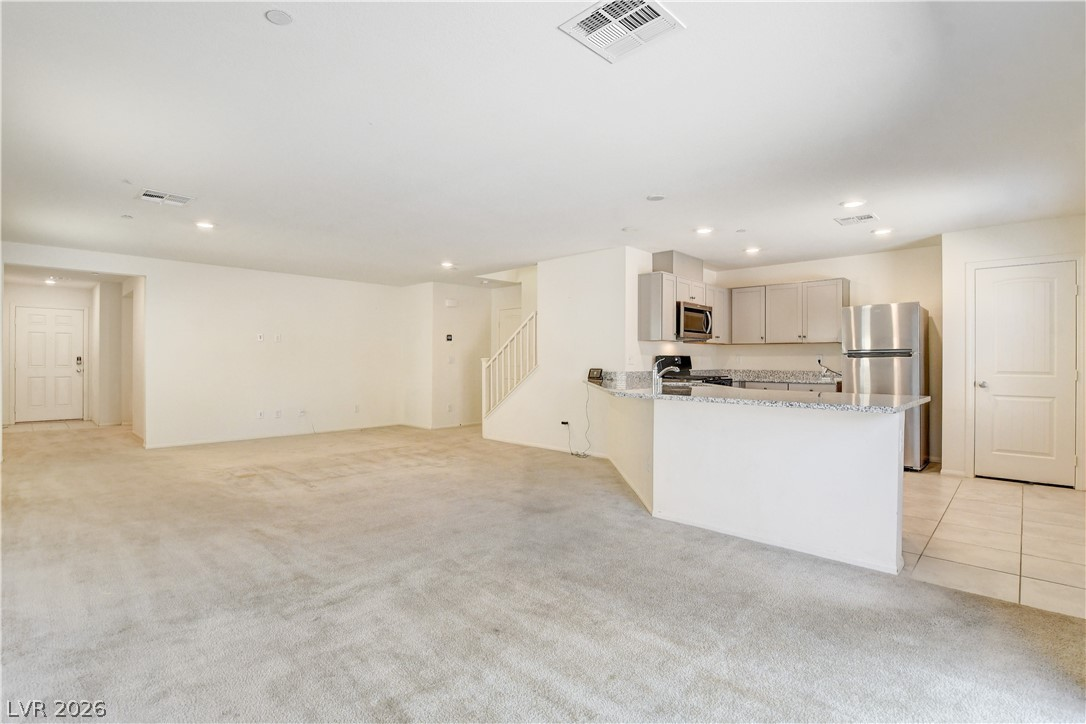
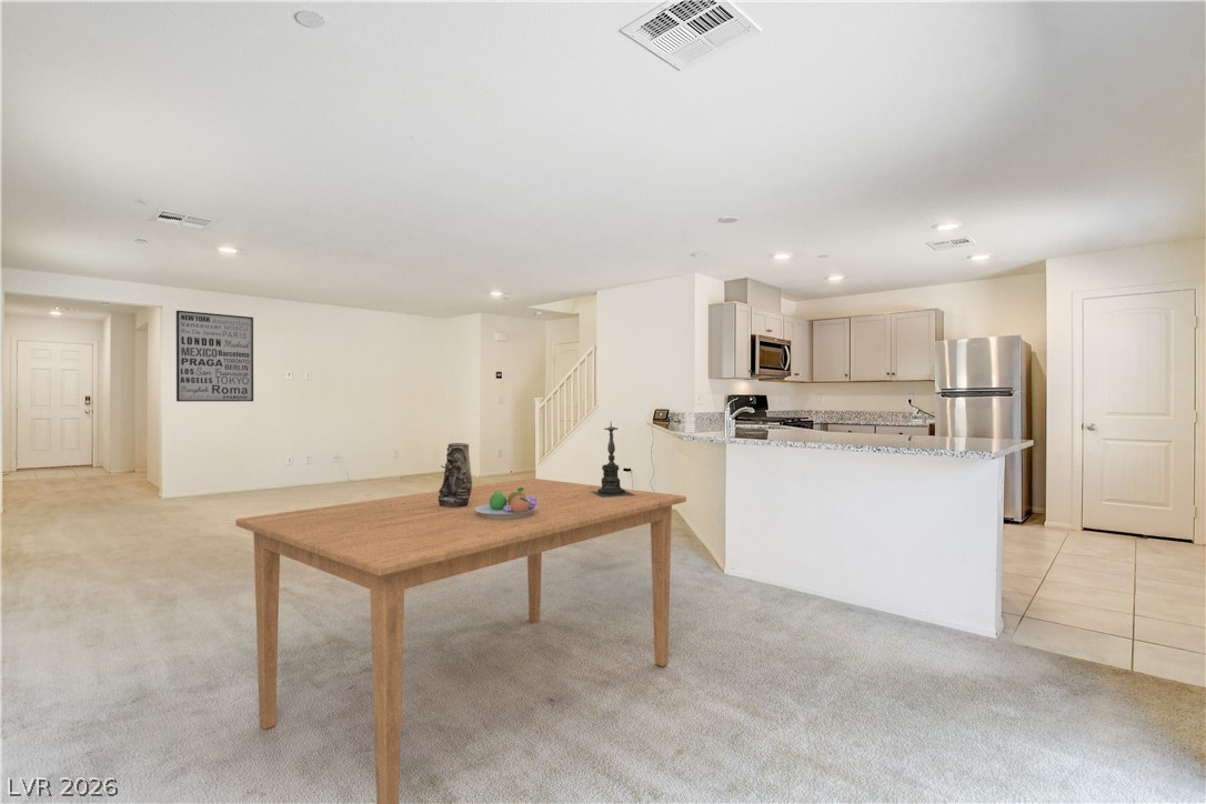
+ candle holder [592,422,635,498]
+ wall art [175,310,254,402]
+ vase [439,442,473,507]
+ dining table [234,478,687,804]
+ fruit bowl [475,488,537,519]
